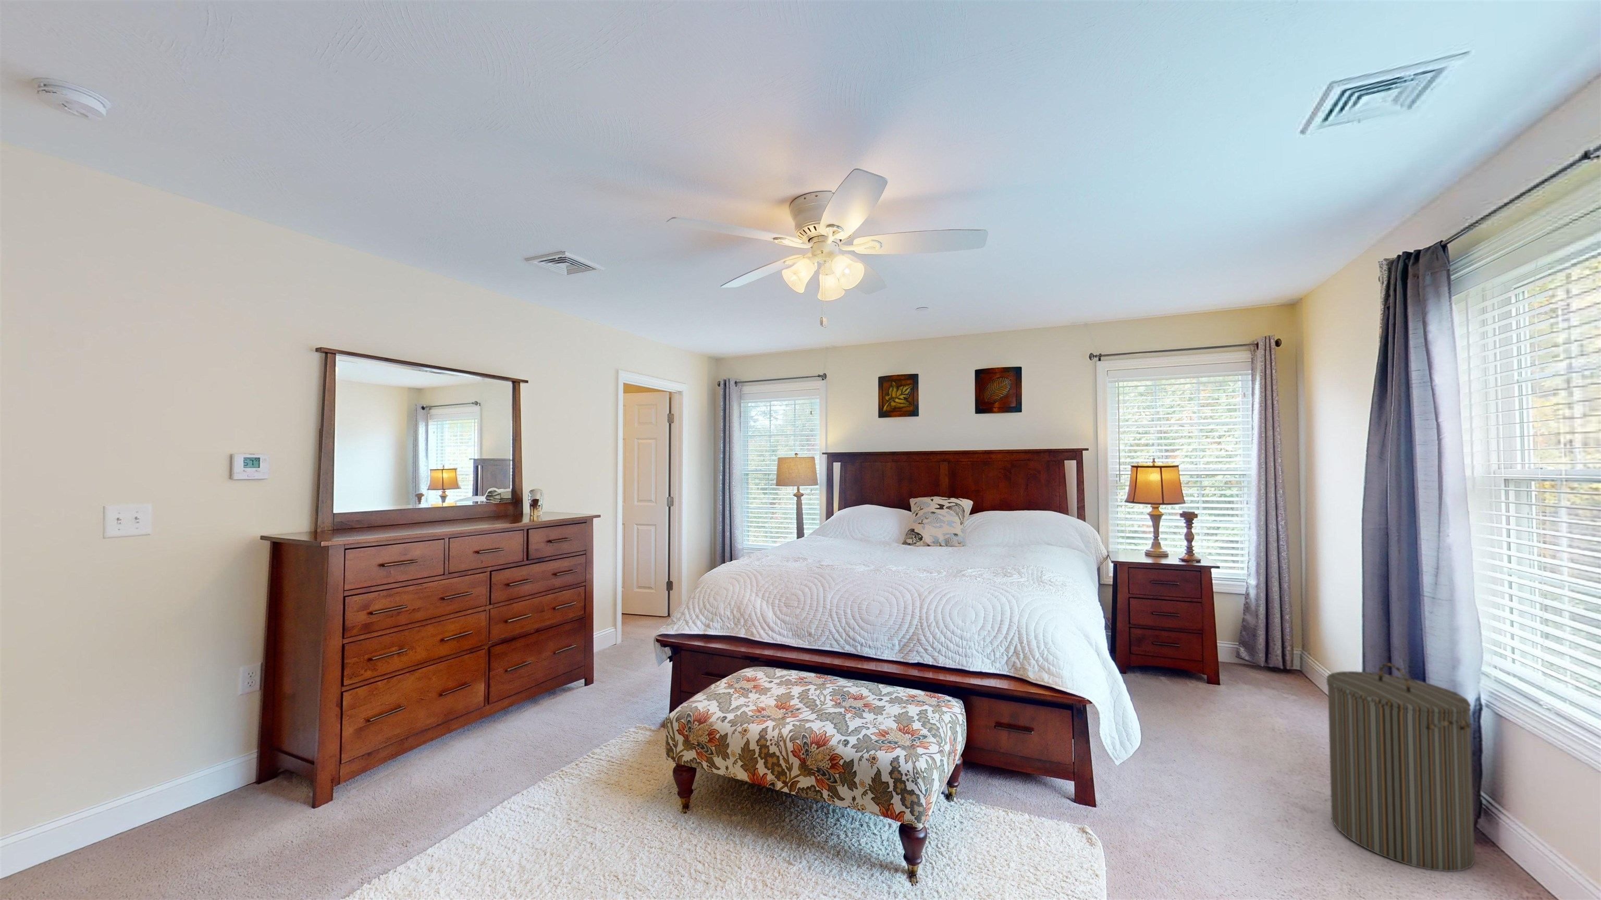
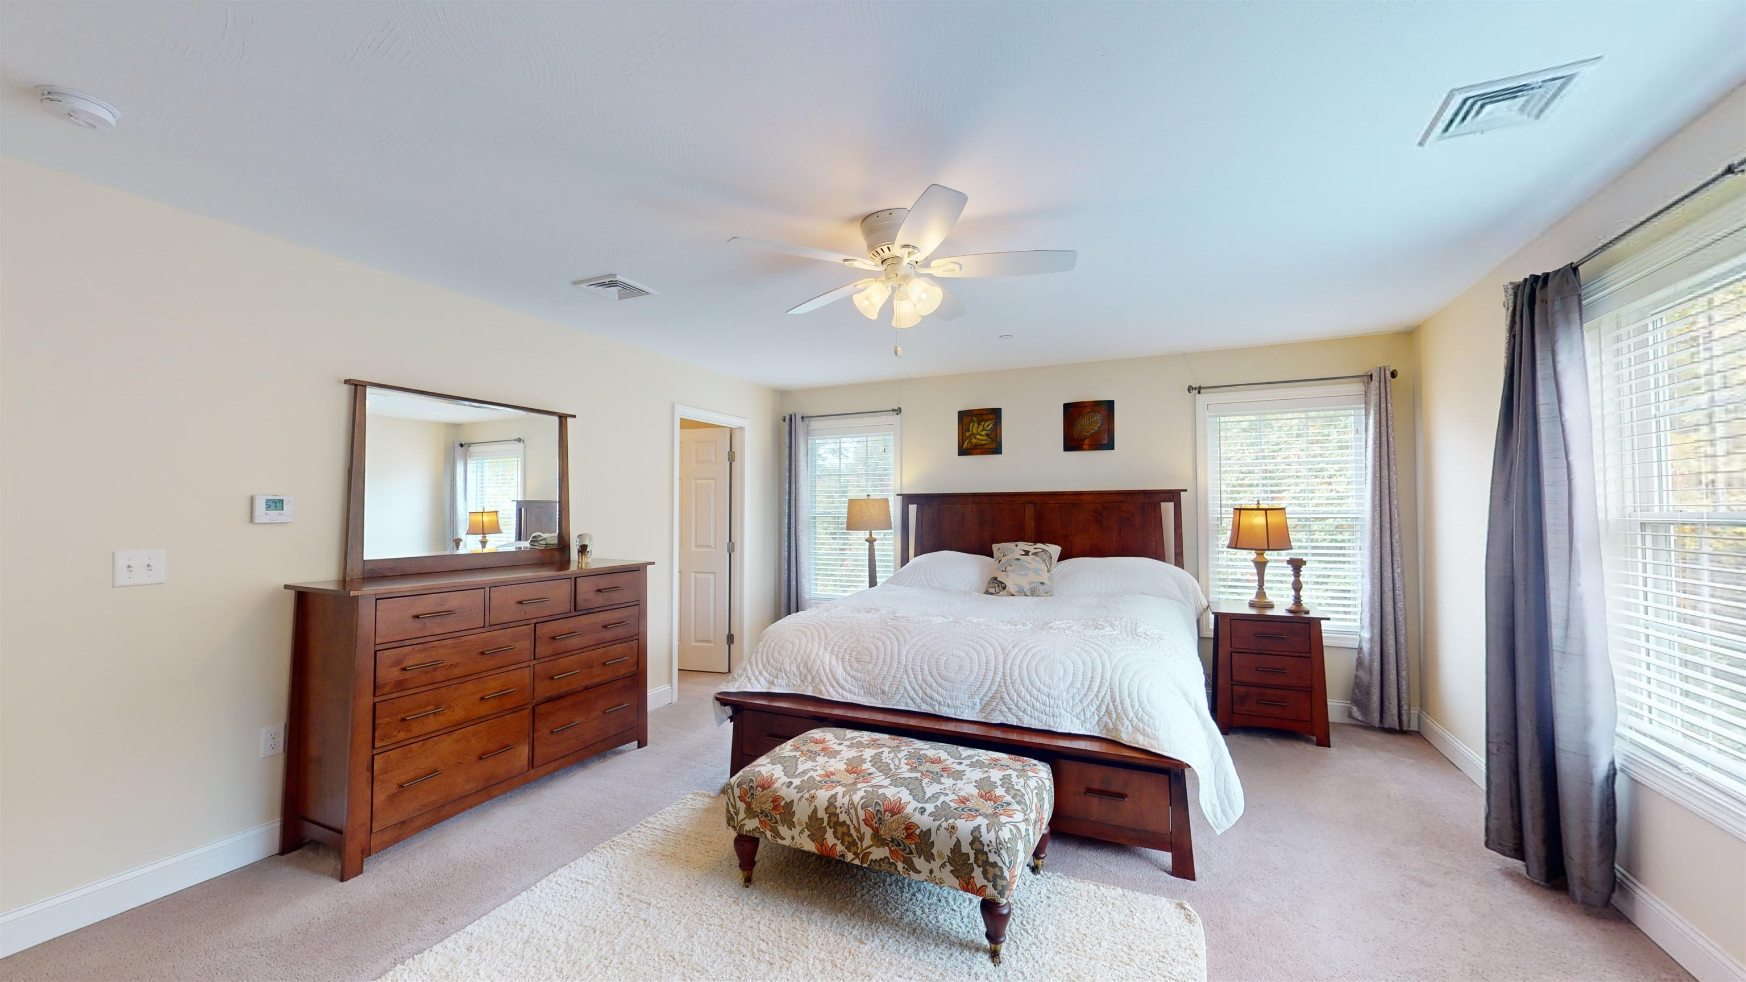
- laundry hamper [1326,663,1476,871]
